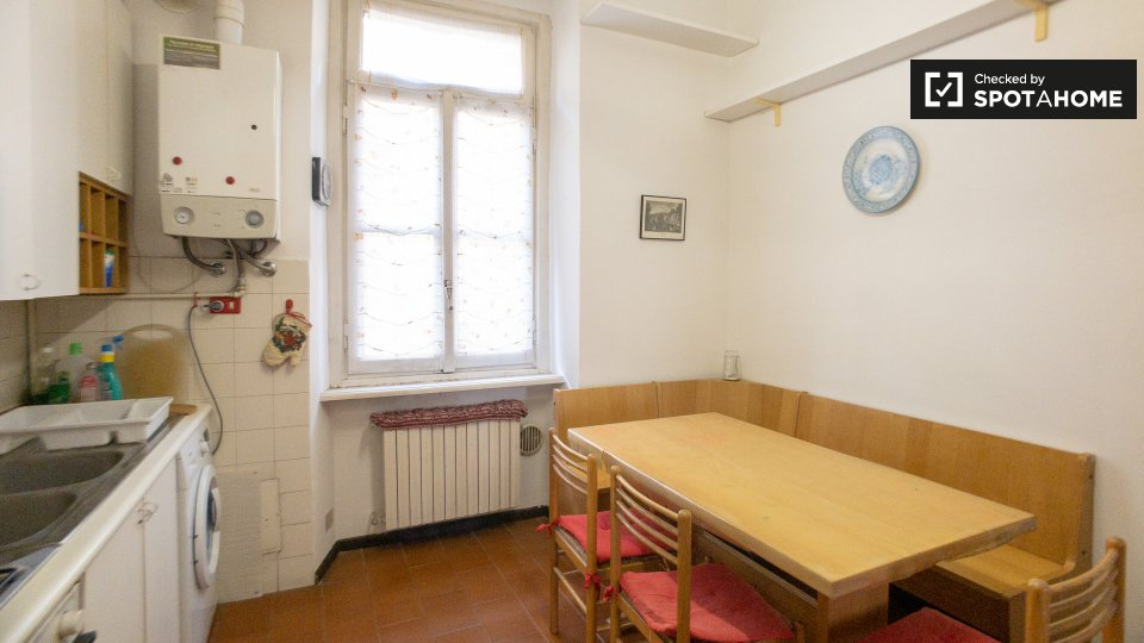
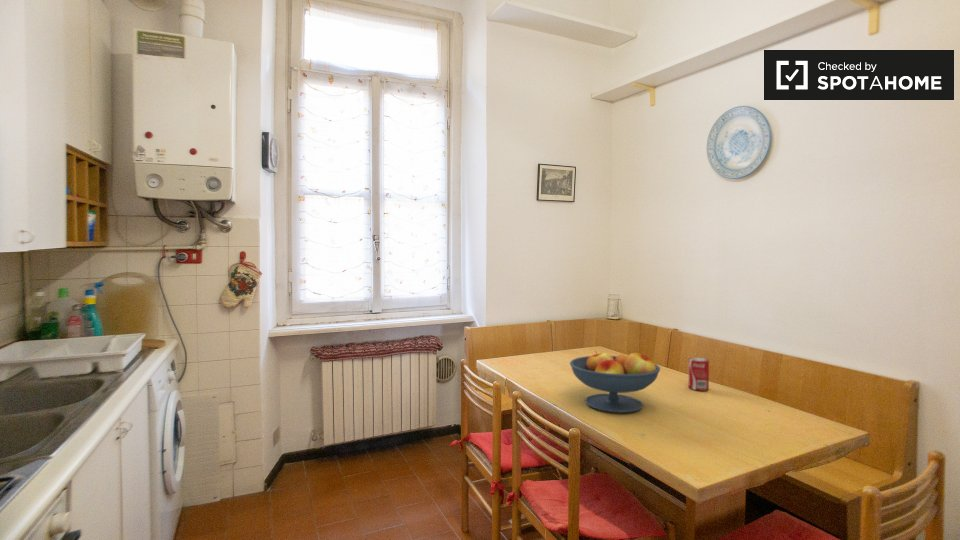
+ beverage can [688,357,710,392]
+ fruit bowl [569,350,661,414]
